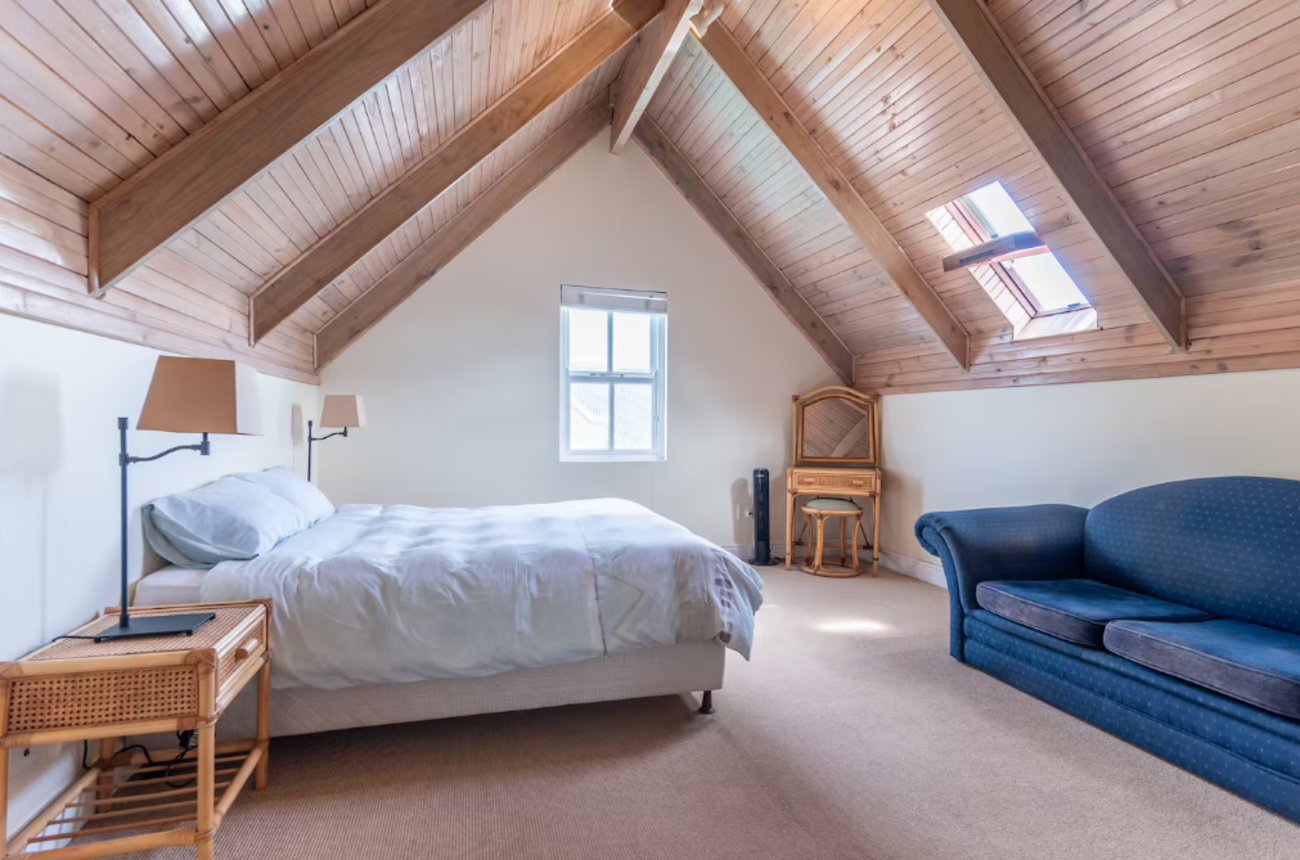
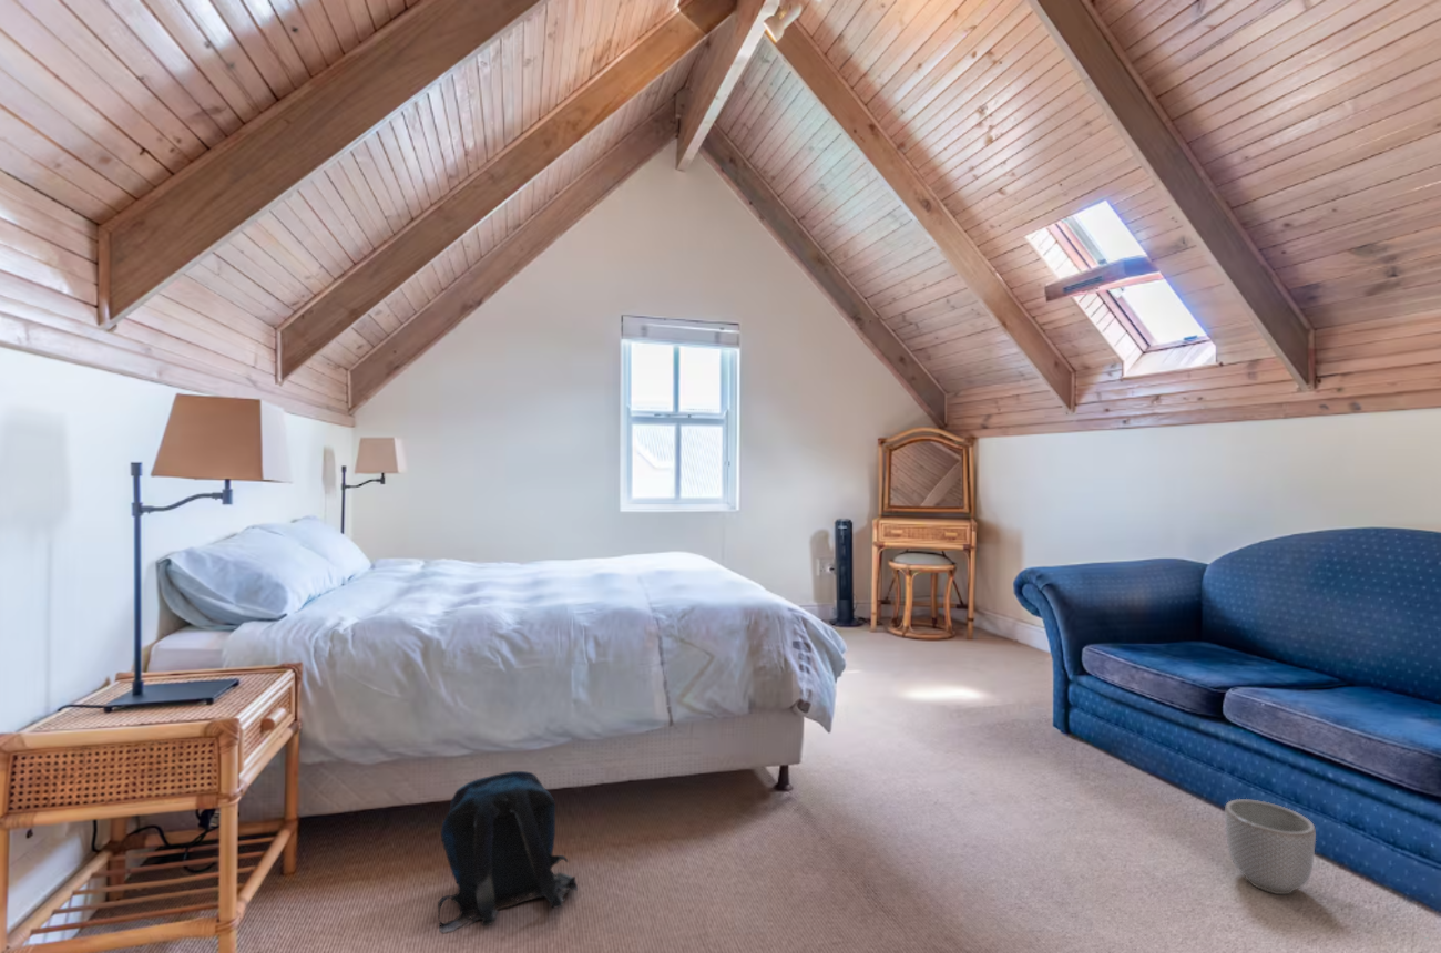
+ backpack [437,770,579,934]
+ planter [1224,798,1317,895]
